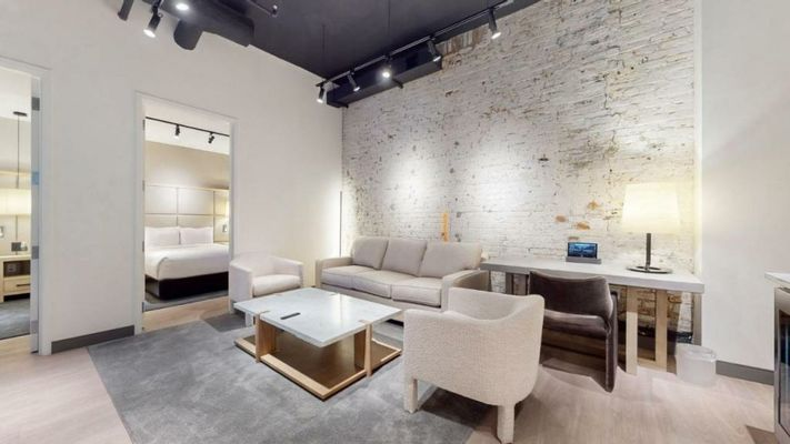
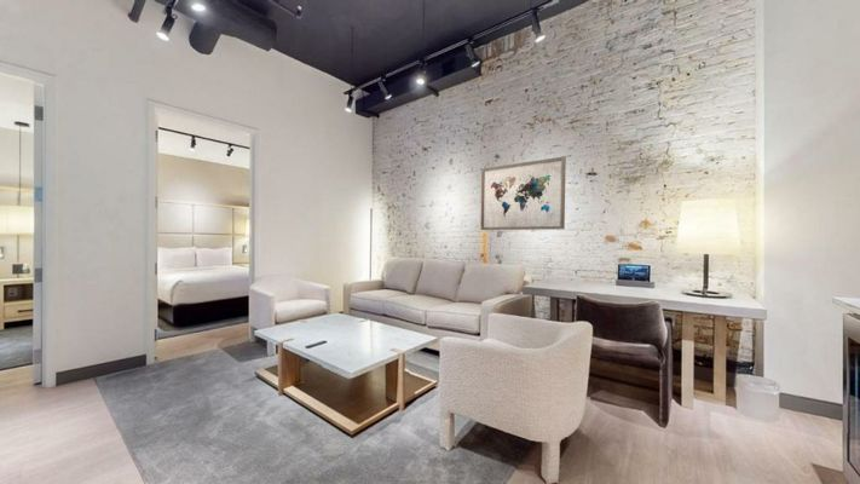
+ wall art [480,156,567,231]
